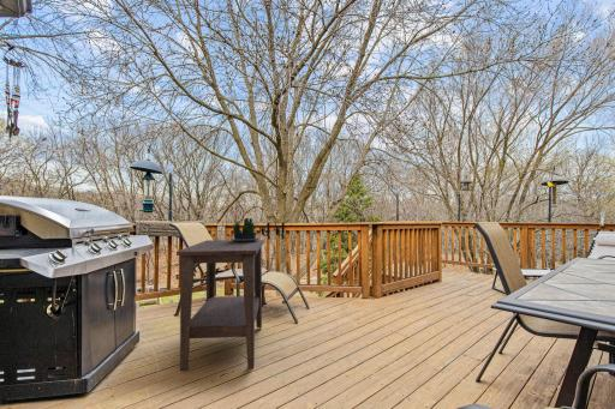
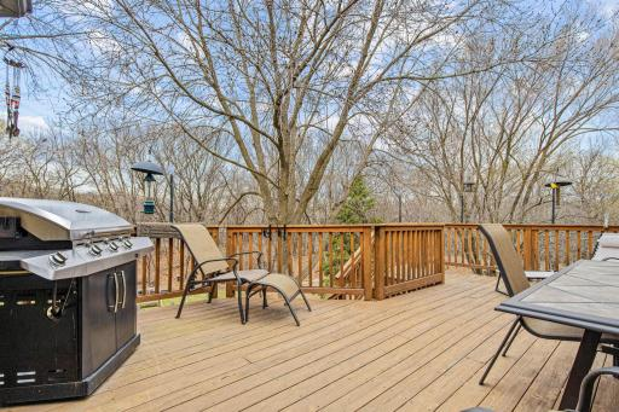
- side table [175,239,265,372]
- potted plant [229,217,261,241]
